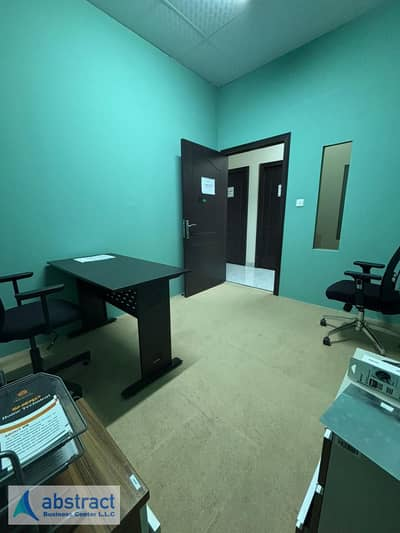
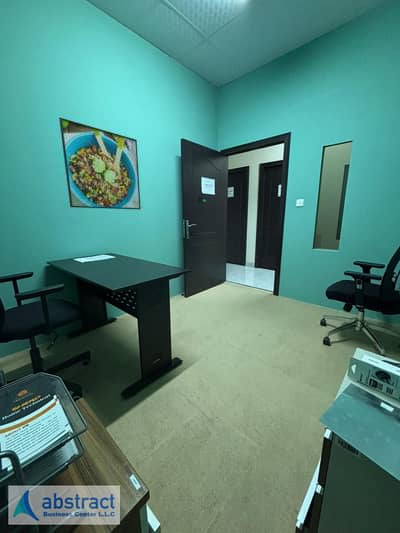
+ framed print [58,116,142,211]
